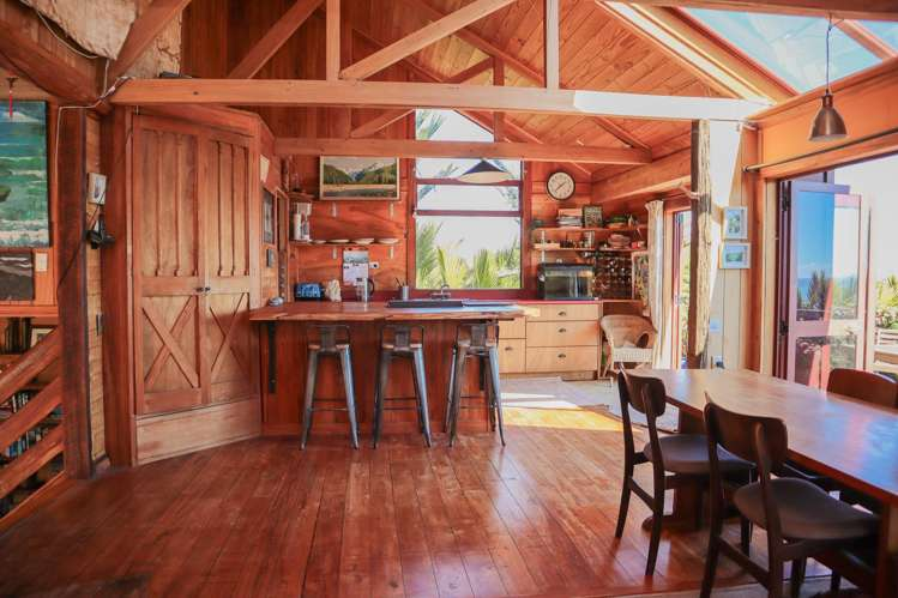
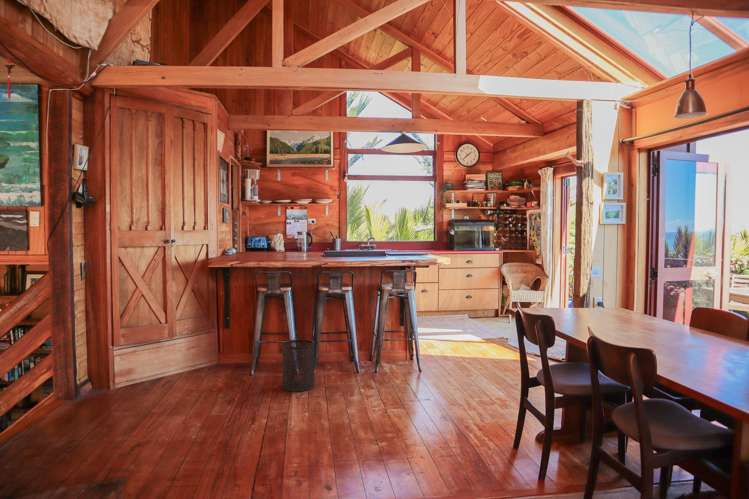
+ trash can [281,338,315,393]
